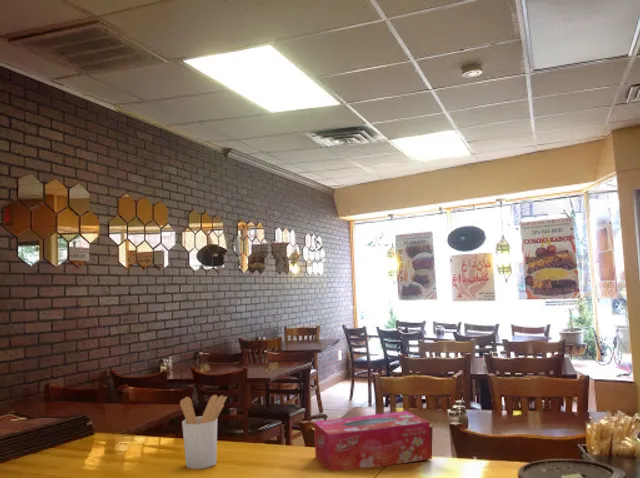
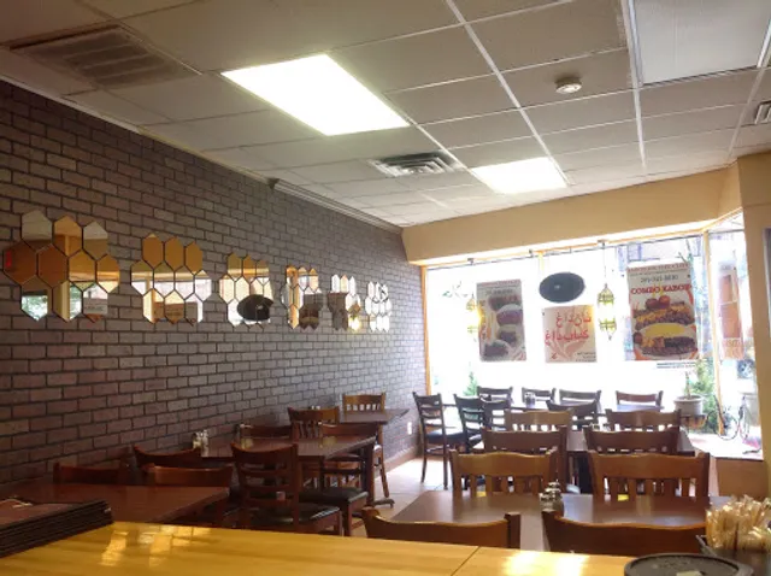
- utensil holder [179,394,228,470]
- tissue box [313,410,433,472]
